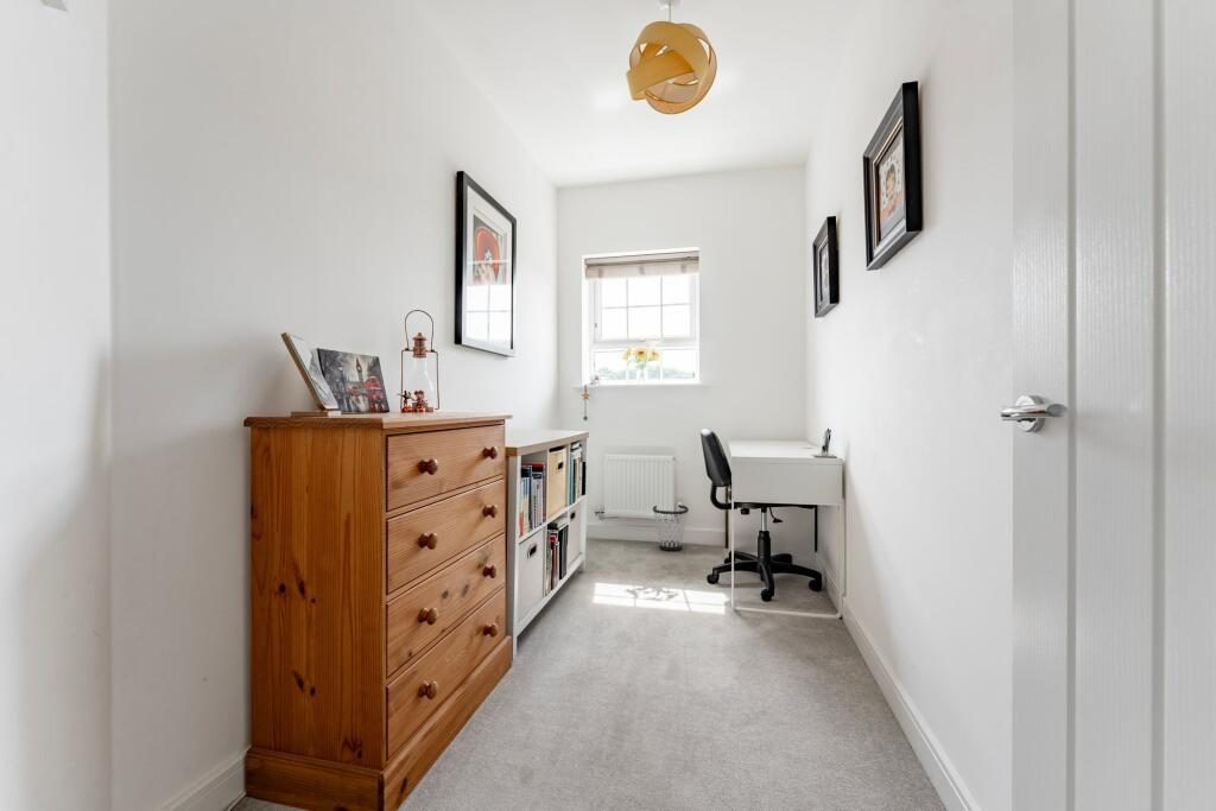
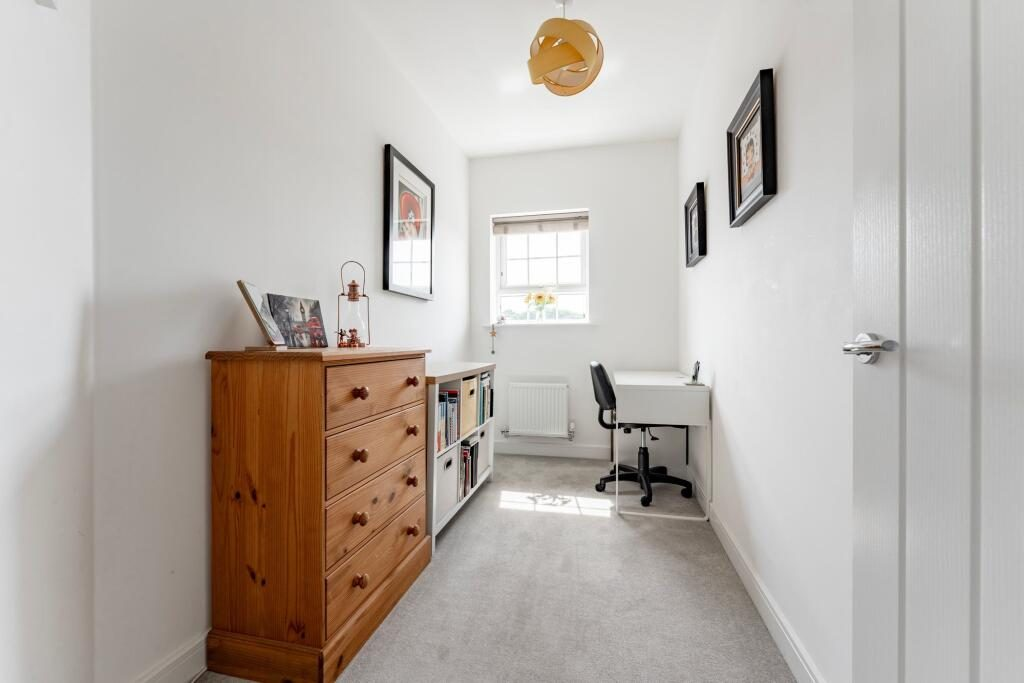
- wastebasket [652,503,690,552]
